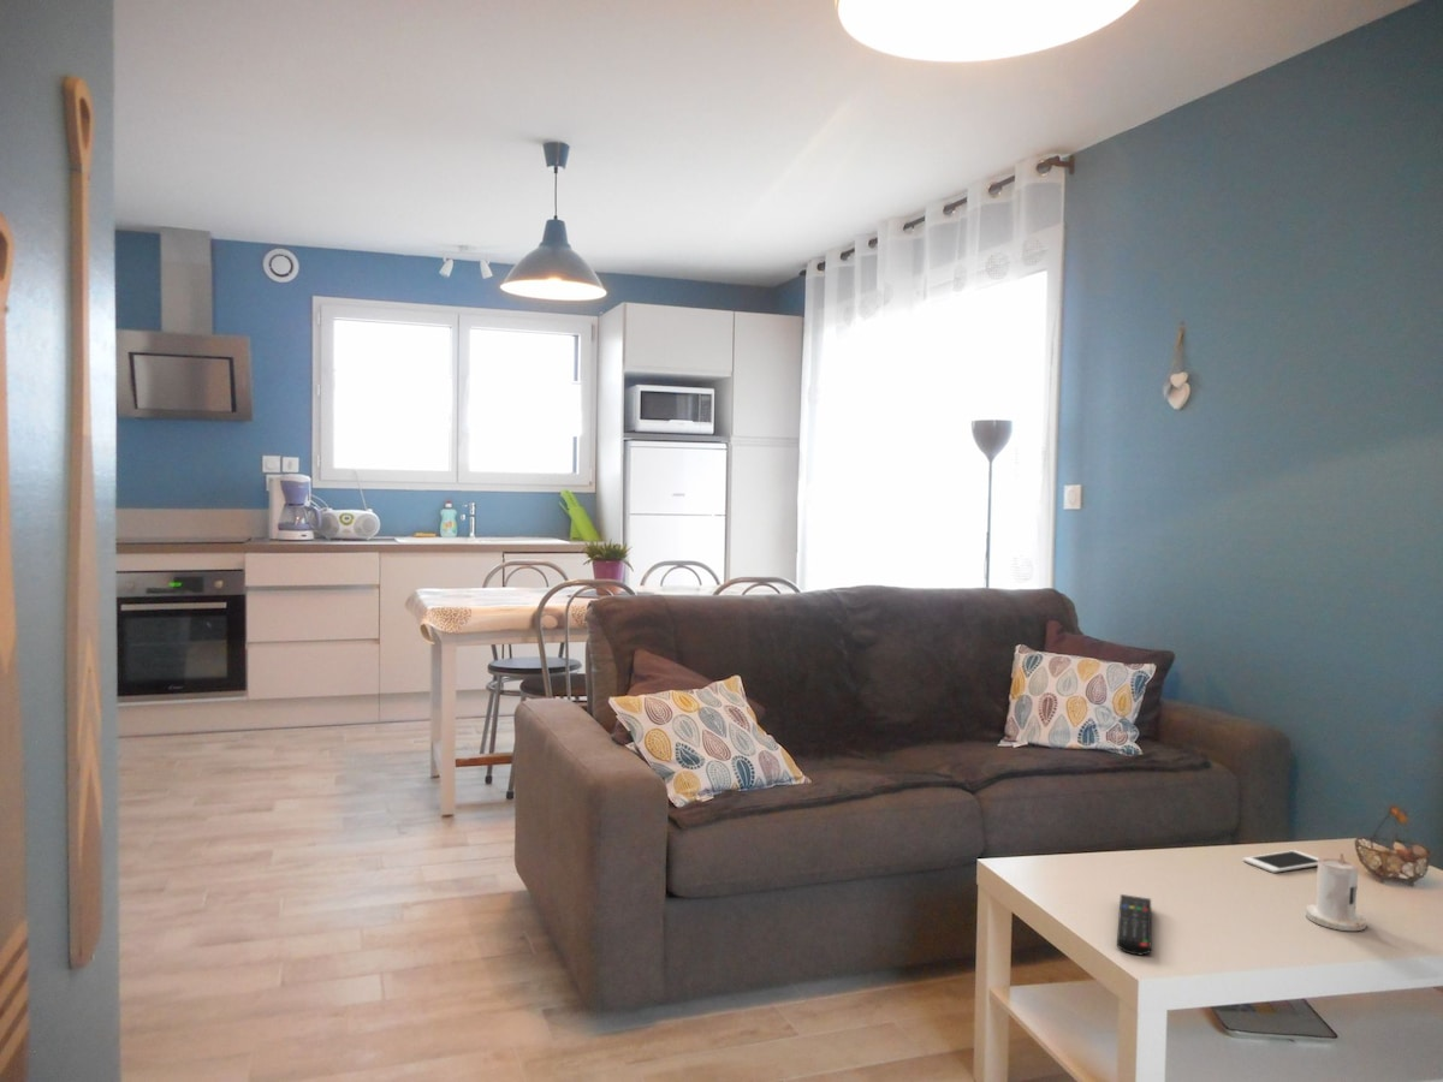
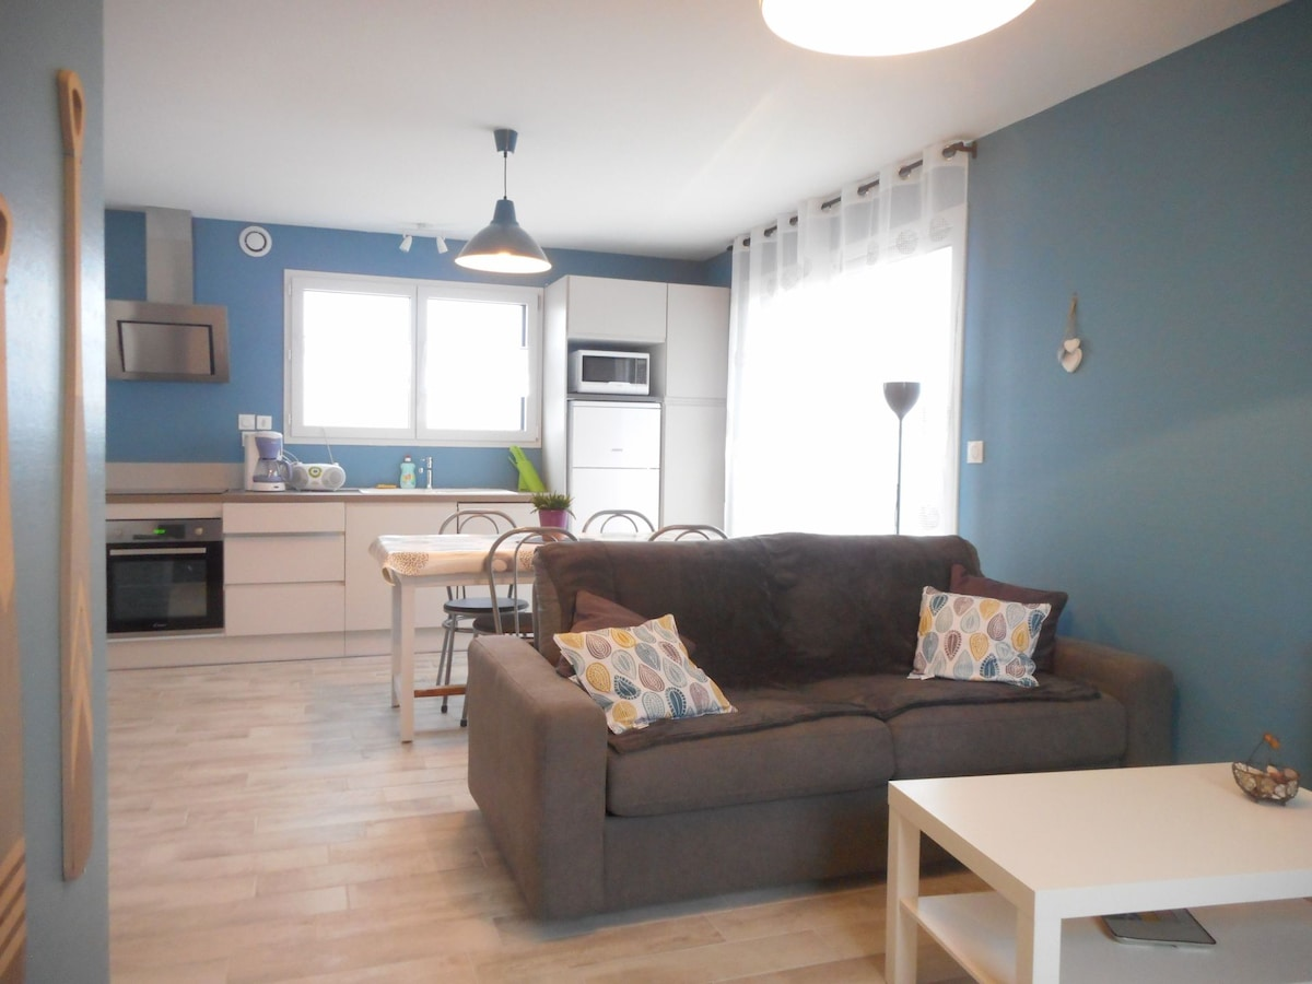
- cell phone [1242,849,1319,874]
- remote control [1116,893,1152,957]
- candle [1305,852,1367,932]
